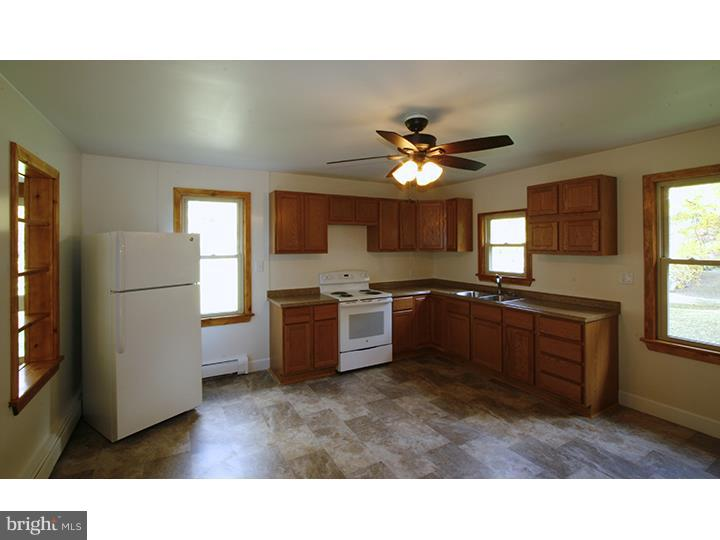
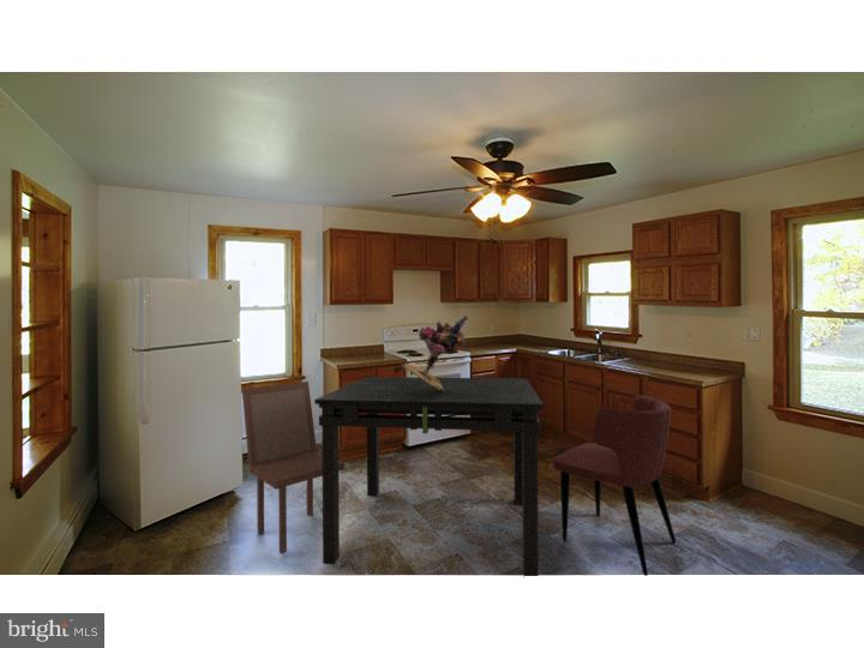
+ bouquet [391,314,469,391]
+ dining chair [552,394,677,577]
+ dining chair [241,380,346,556]
+ dining table [313,376,545,577]
